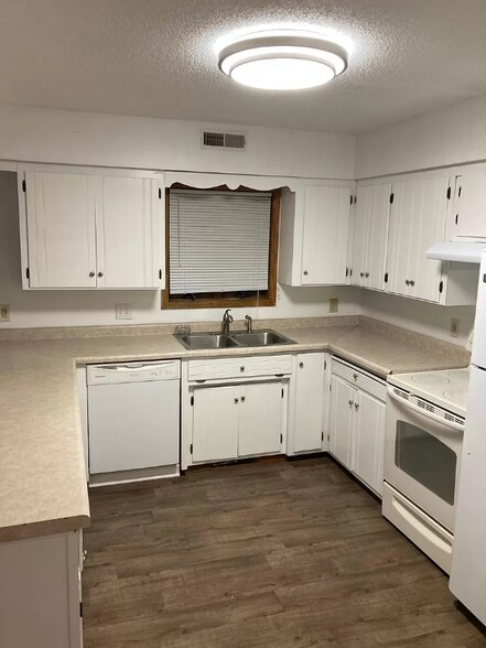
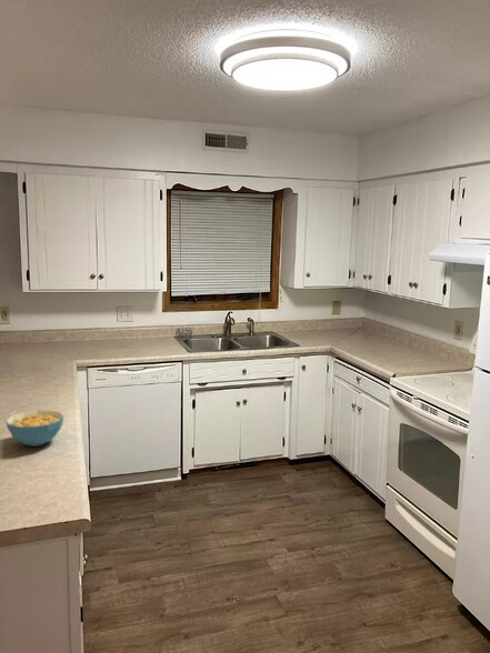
+ cereal bowl [4,409,64,448]
